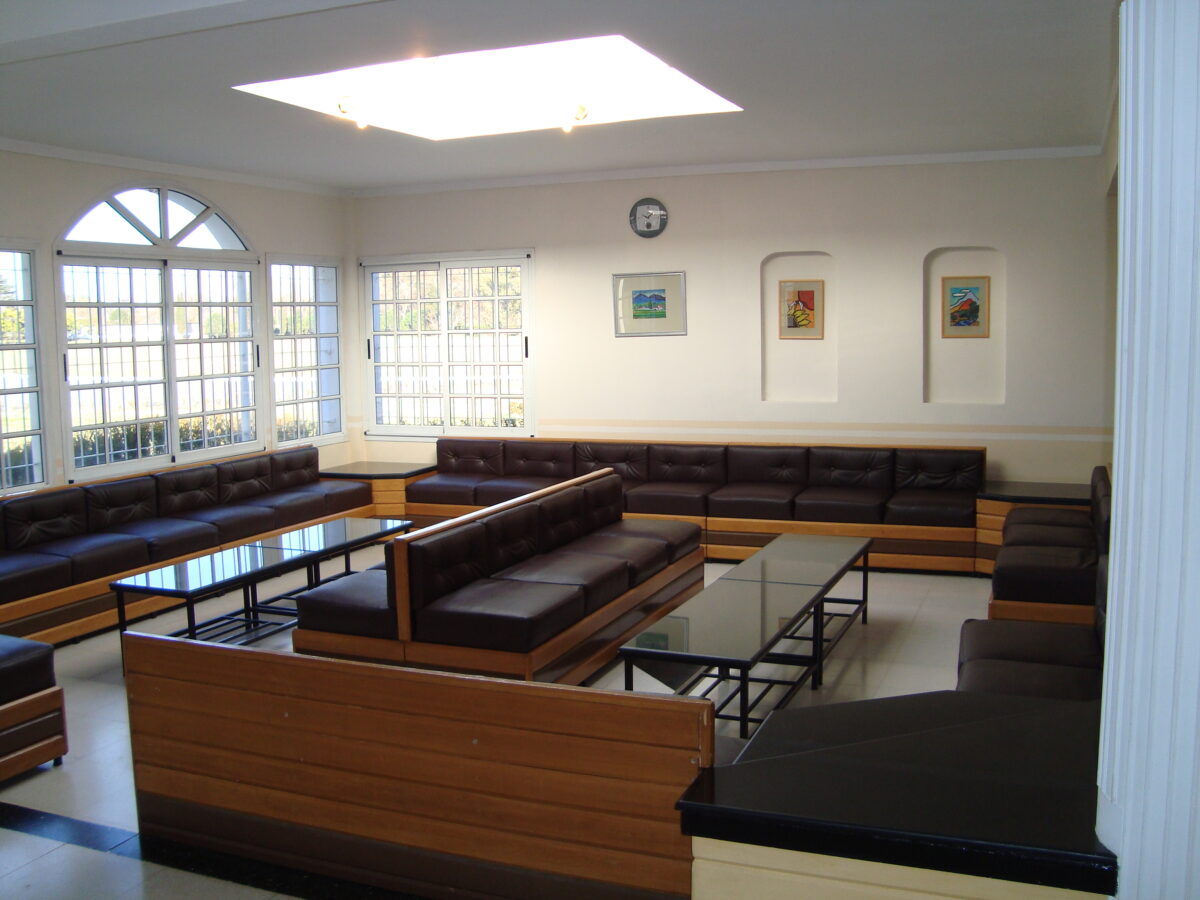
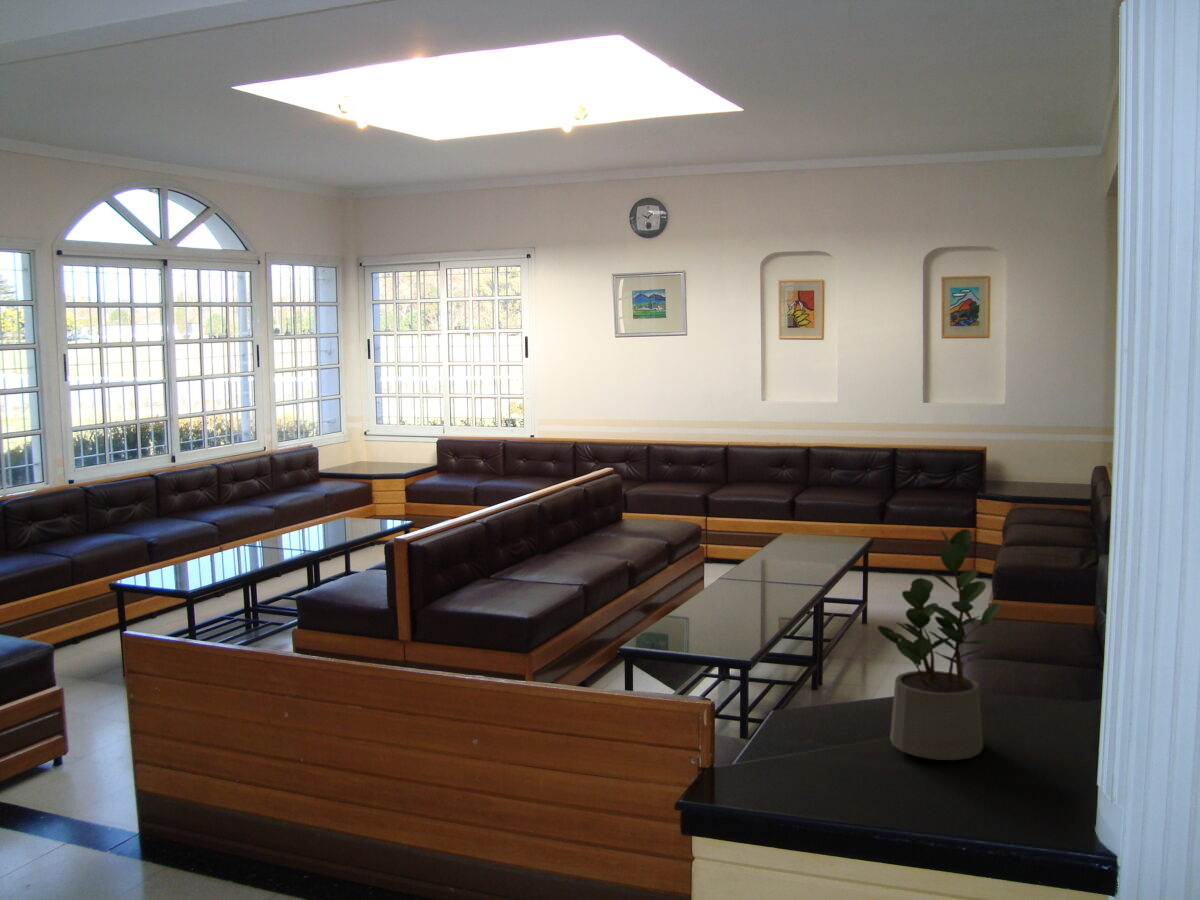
+ potted plant [877,528,1001,761]
